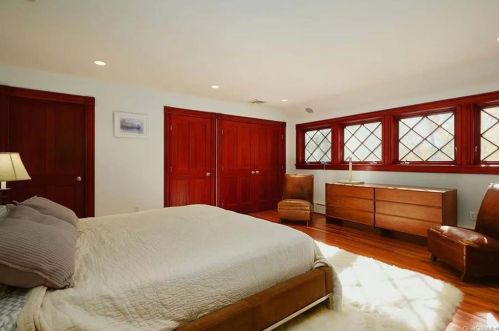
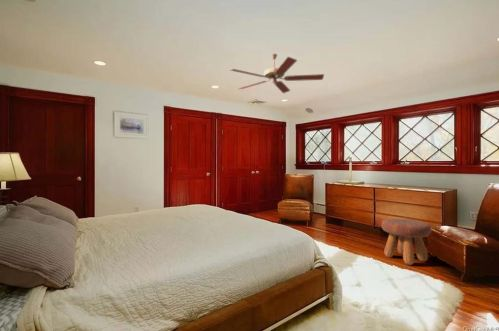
+ ceiling fan [229,53,325,94]
+ footstool [380,218,432,266]
